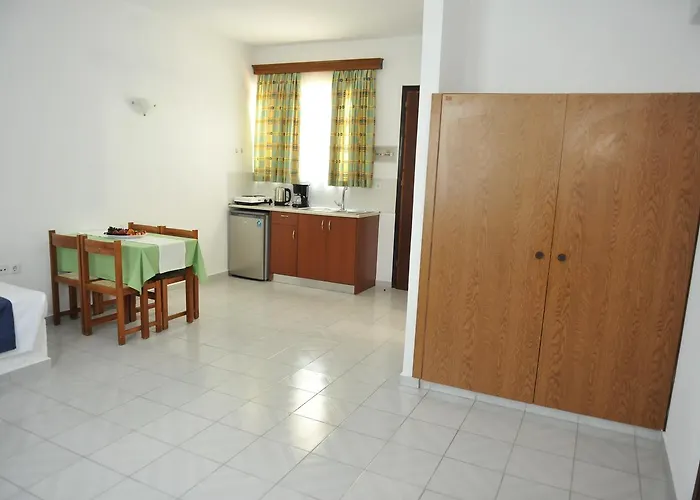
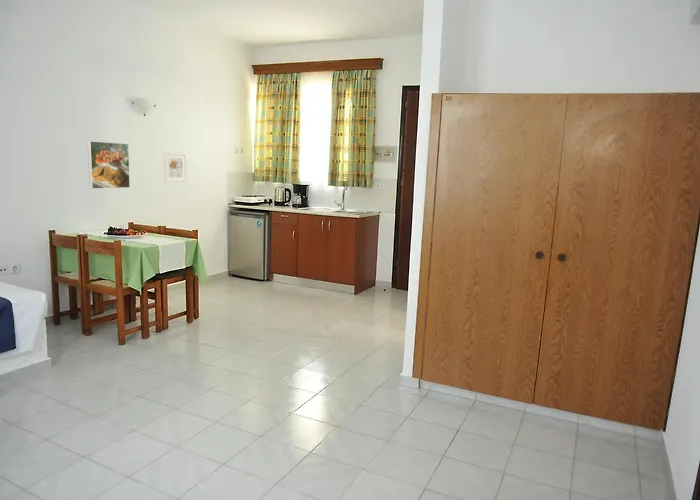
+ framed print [163,151,188,183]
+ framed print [87,140,131,190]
